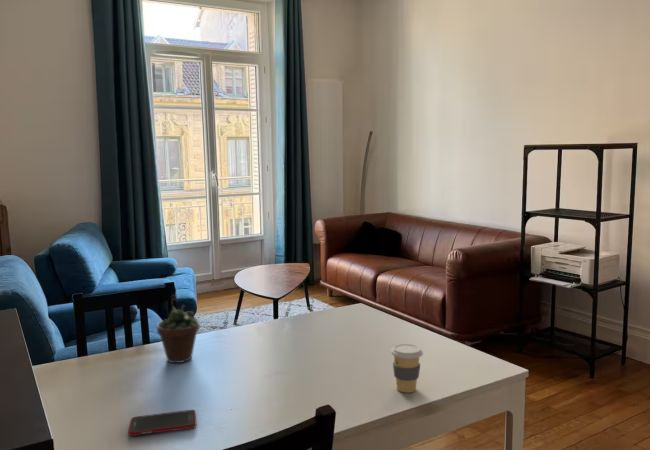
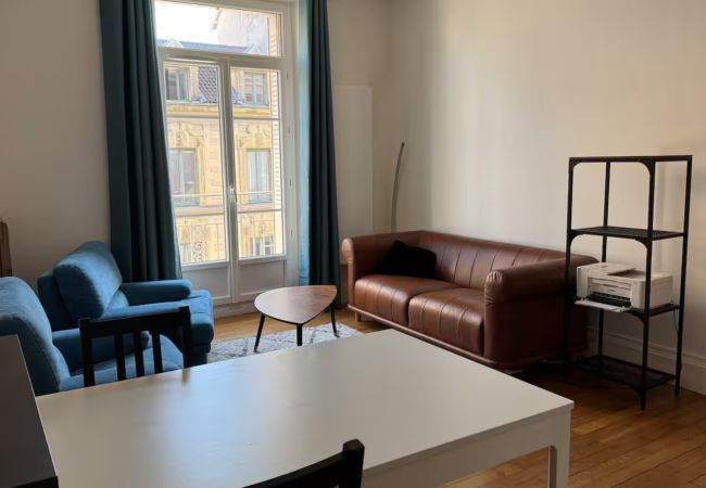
- coffee cup [390,343,424,394]
- succulent plant [156,293,200,364]
- cell phone [128,409,197,437]
